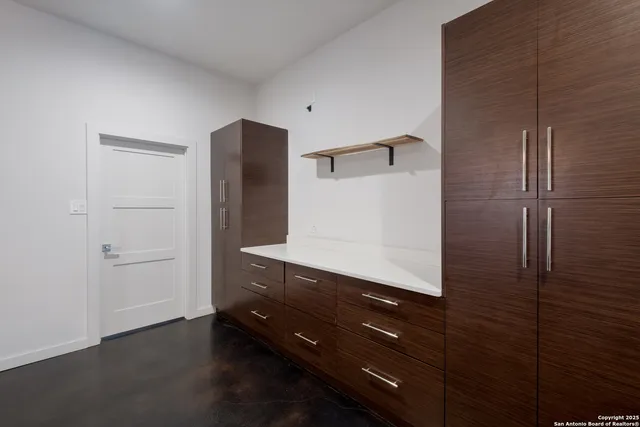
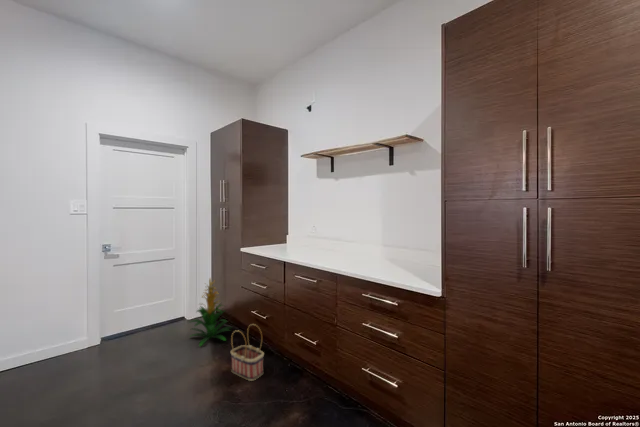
+ basket [230,323,265,382]
+ indoor plant [188,276,233,348]
